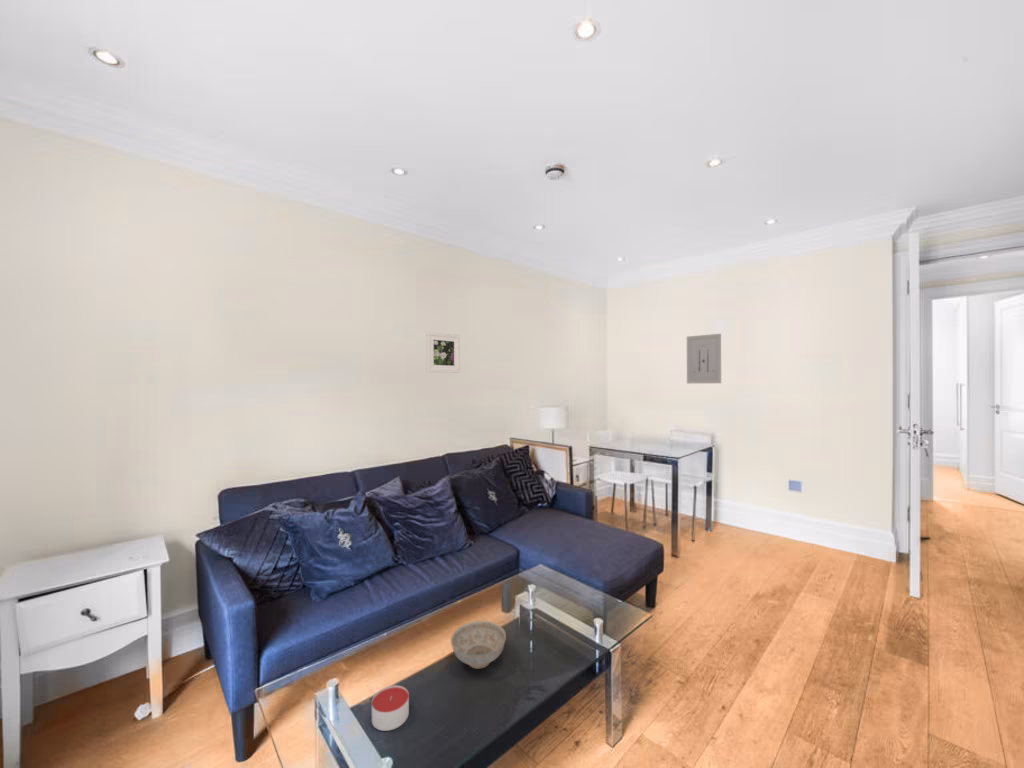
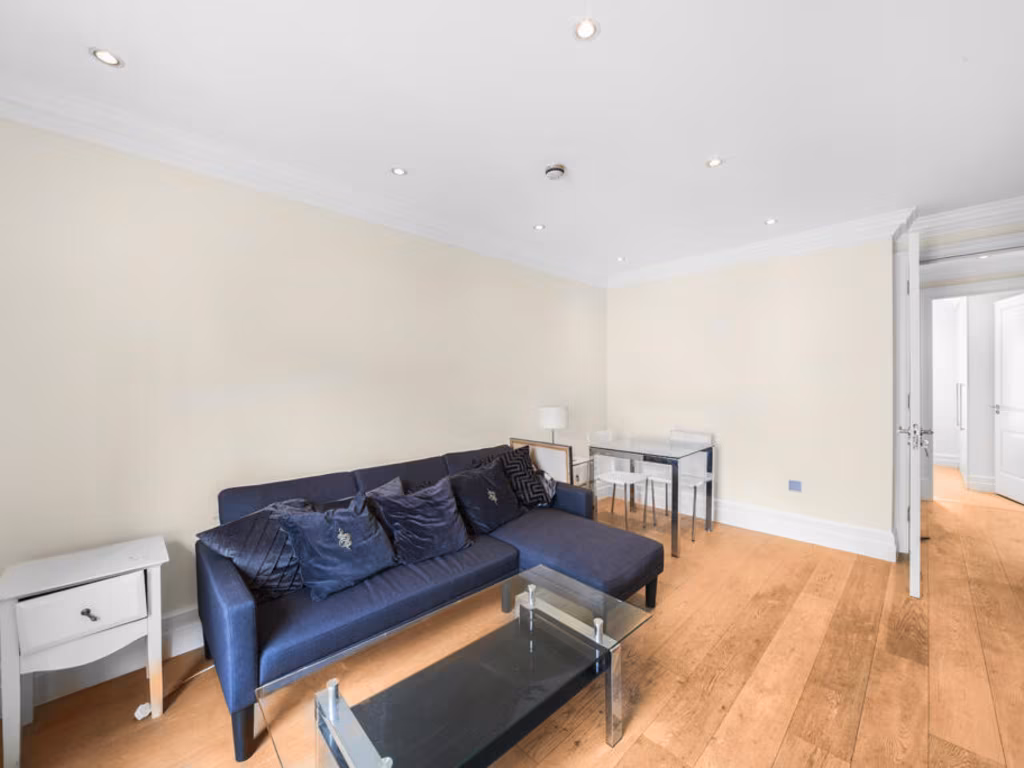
- wall art [686,333,722,384]
- candle [371,684,410,732]
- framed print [425,331,461,374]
- decorative bowl [450,620,507,670]
